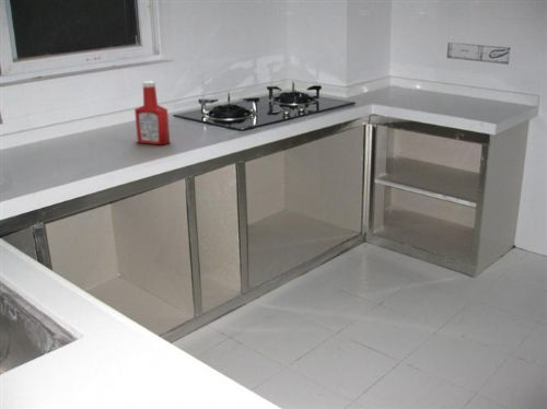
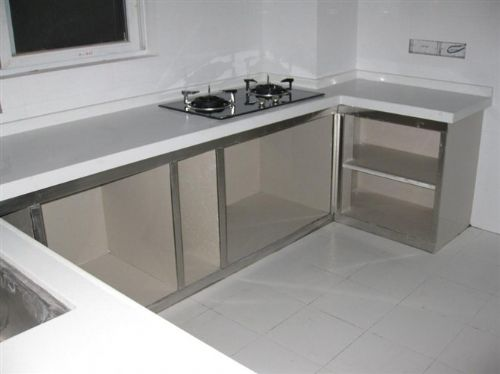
- soap bottle [133,80,171,145]
